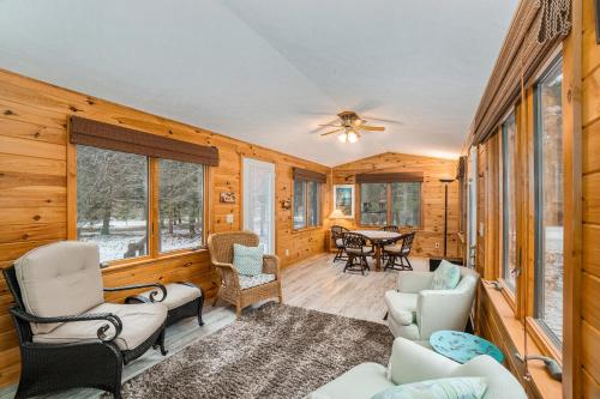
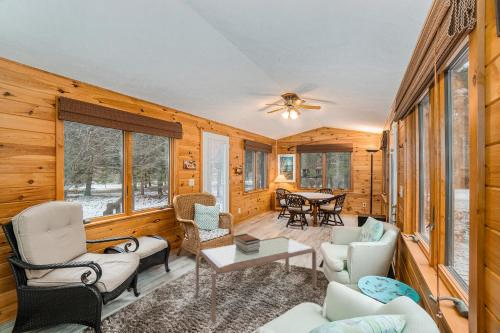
+ coffee table [192,235,319,327]
+ book stack [233,233,261,255]
